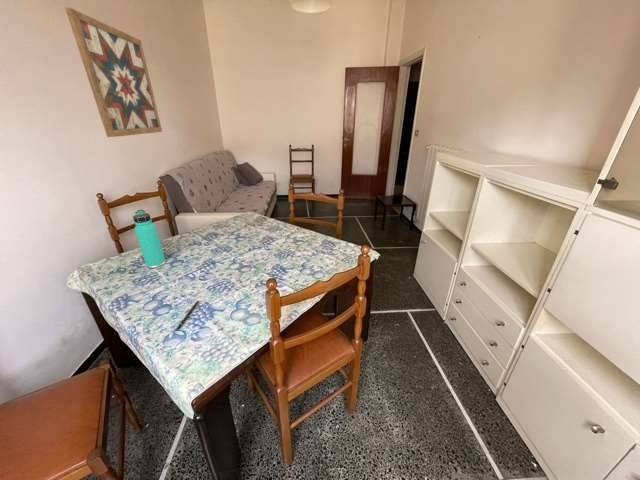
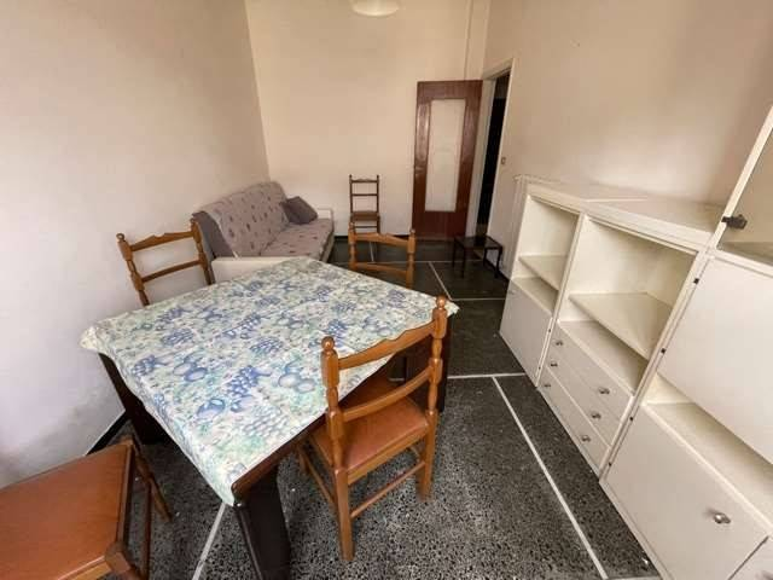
- pen [175,300,200,332]
- wall art [64,7,163,138]
- thermos bottle [132,209,167,269]
